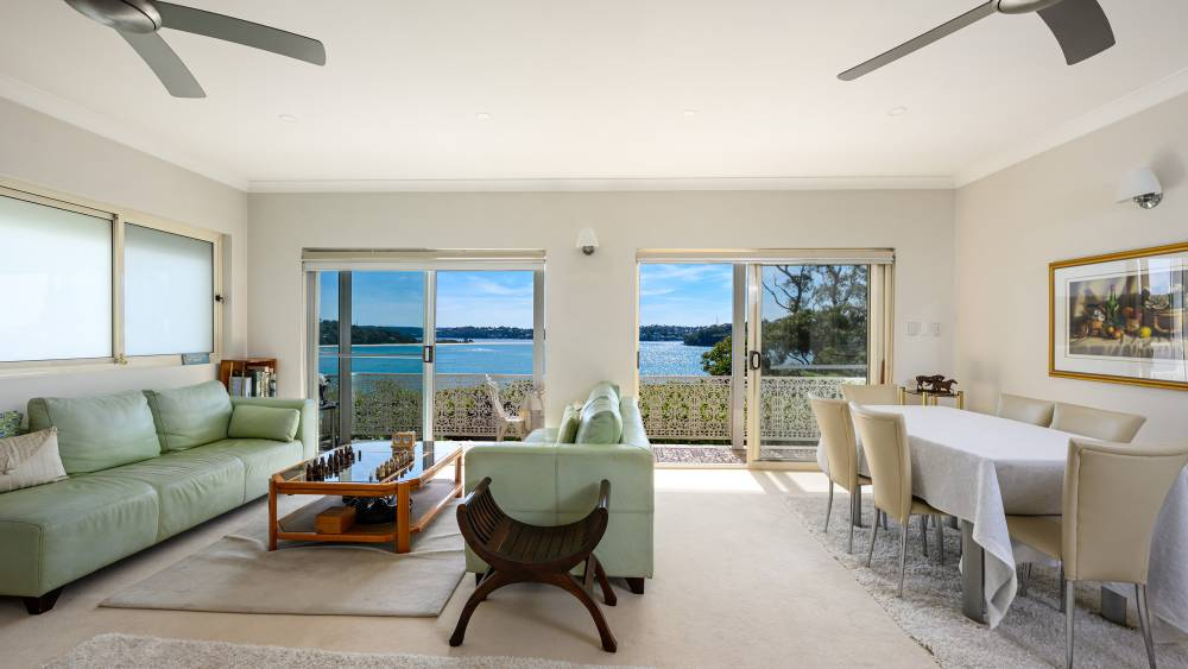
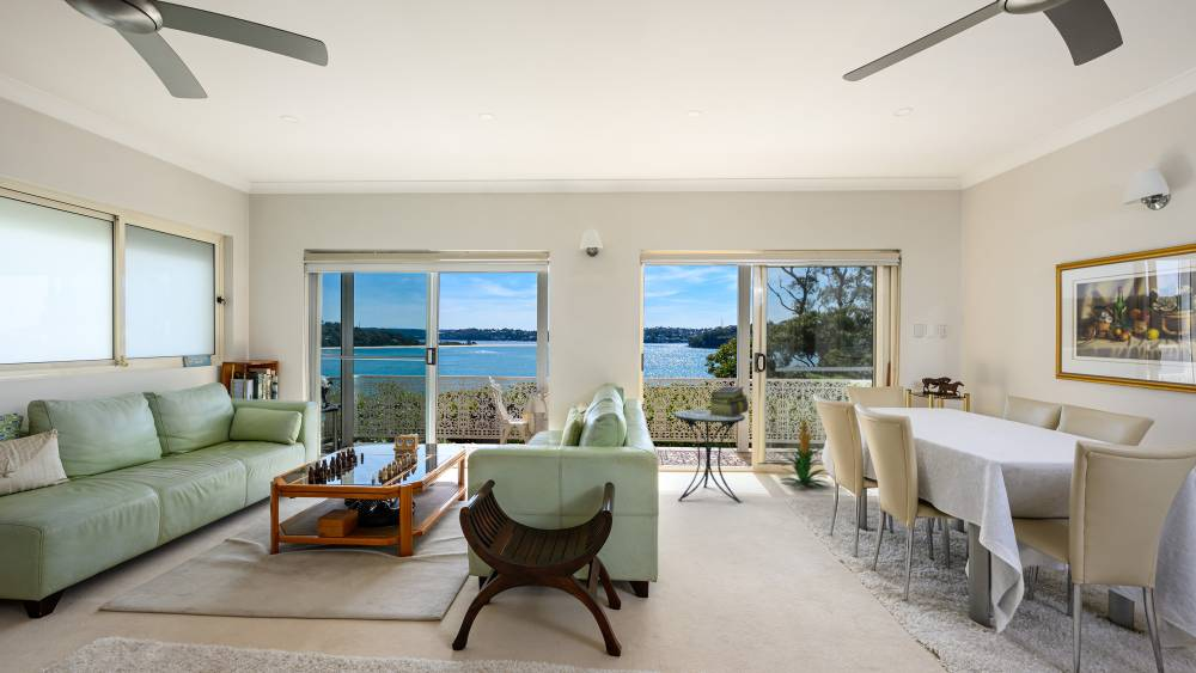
+ indoor plant [779,414,830,490]
+ stack of books [708,385,750,417]
+ side table [672,408,746,504]
